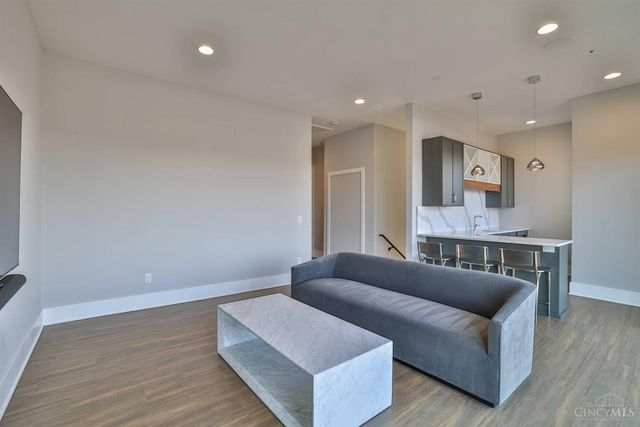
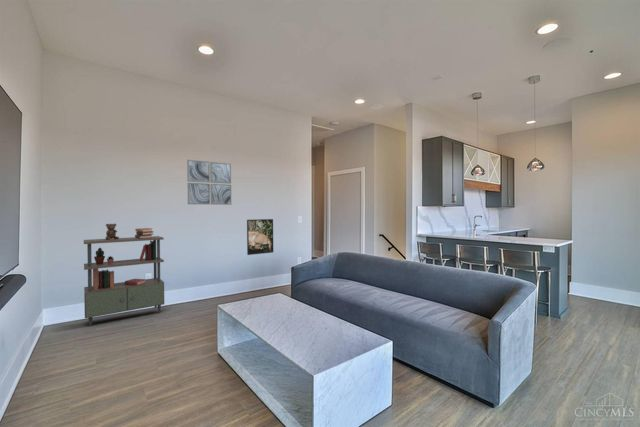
+ shelving unit [83,223,165,327]
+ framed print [246,218,274,256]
+ wall art [186,159,232,206]
